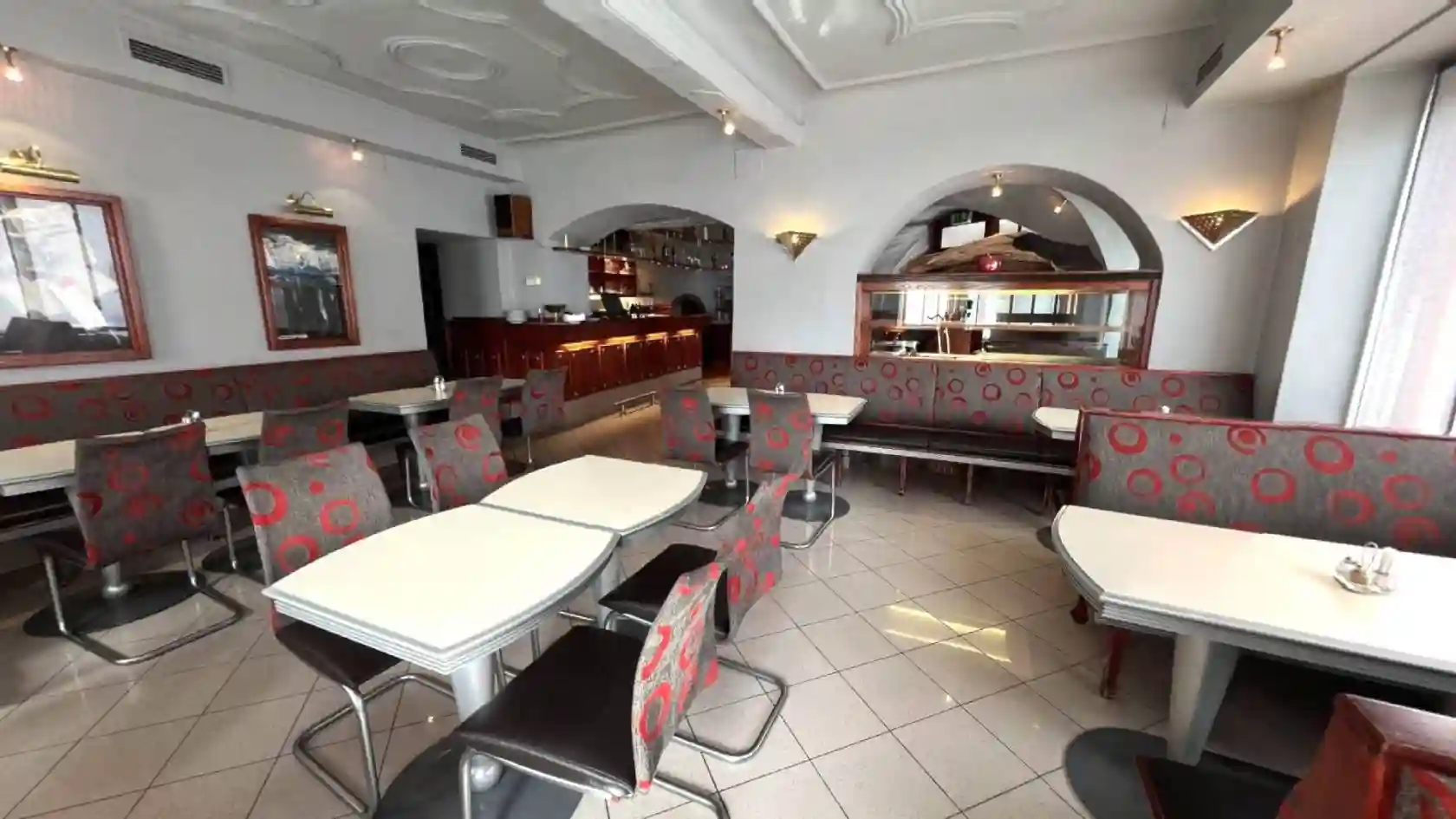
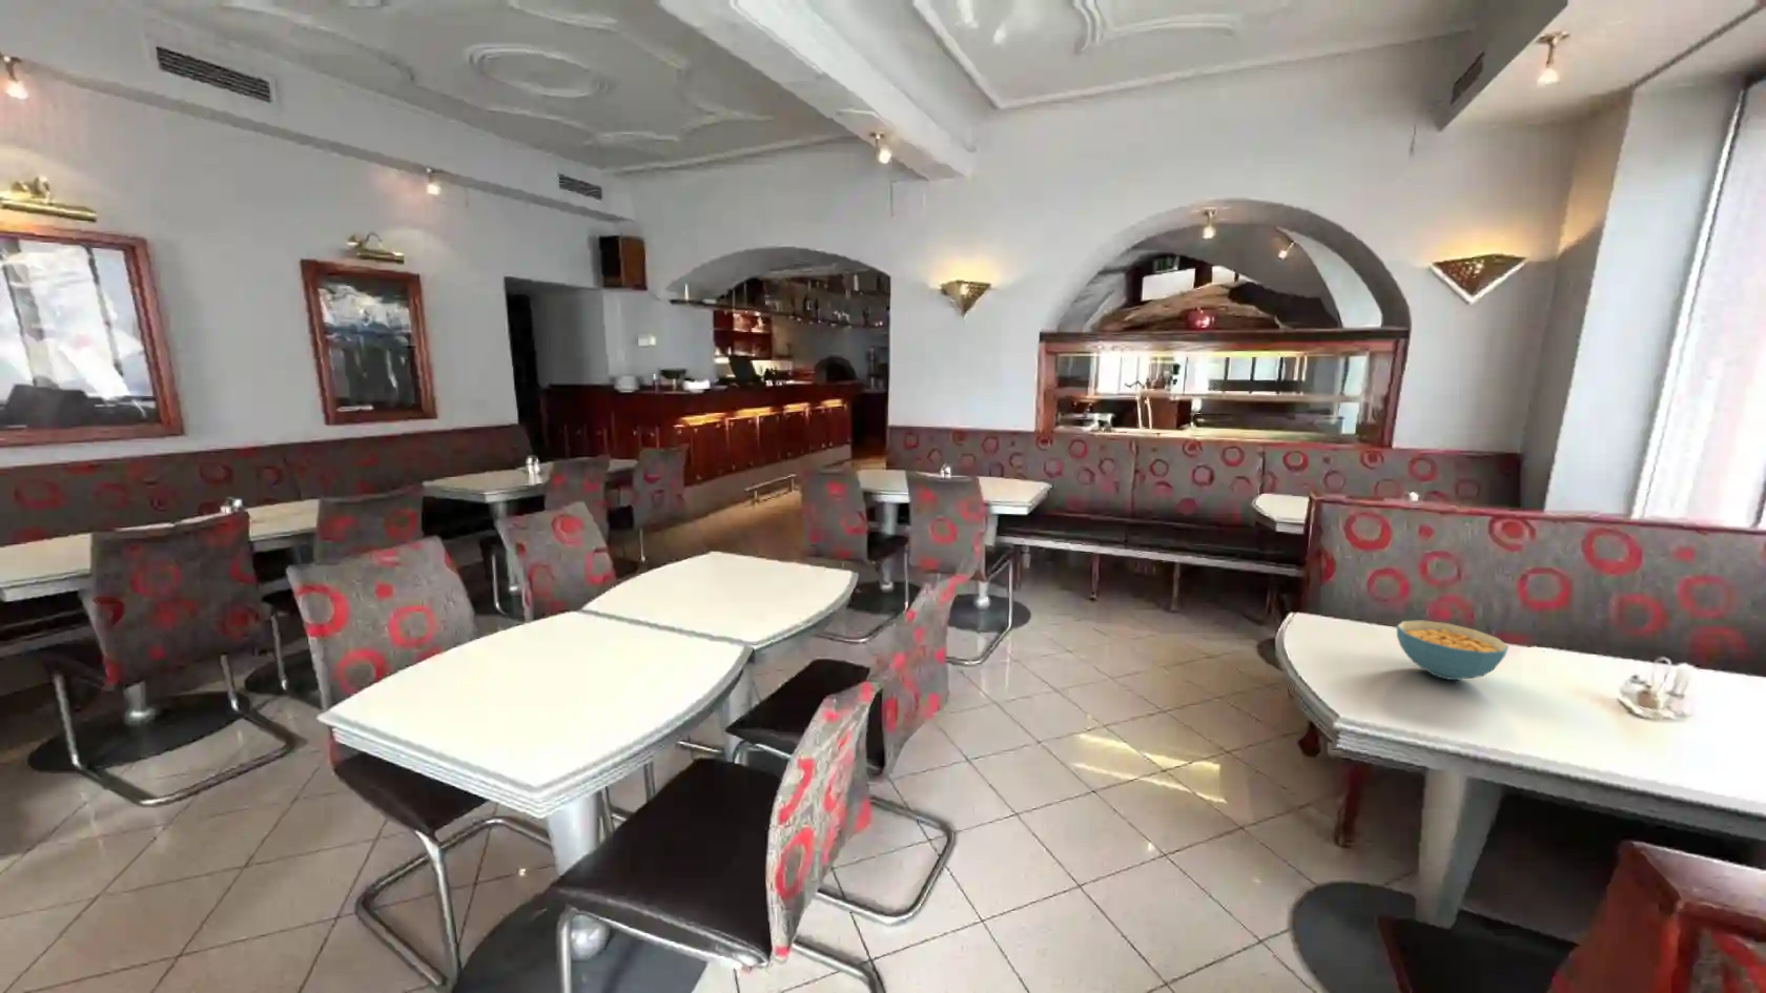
+ cereal bowl [1396,618,1510,681]
